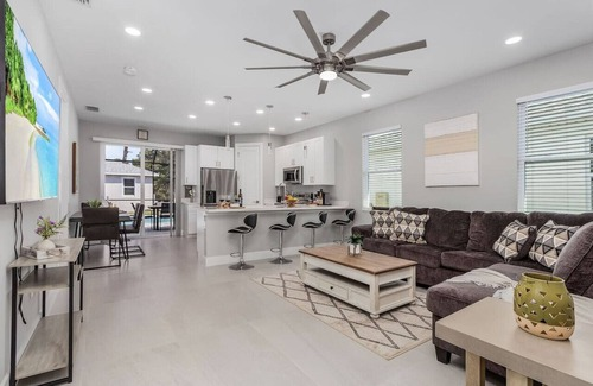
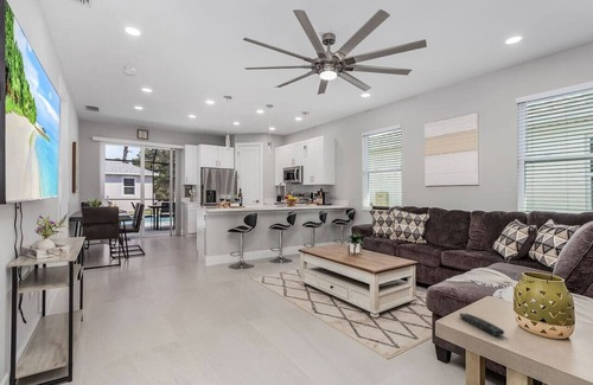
+ remote control [458,312,505,336]
